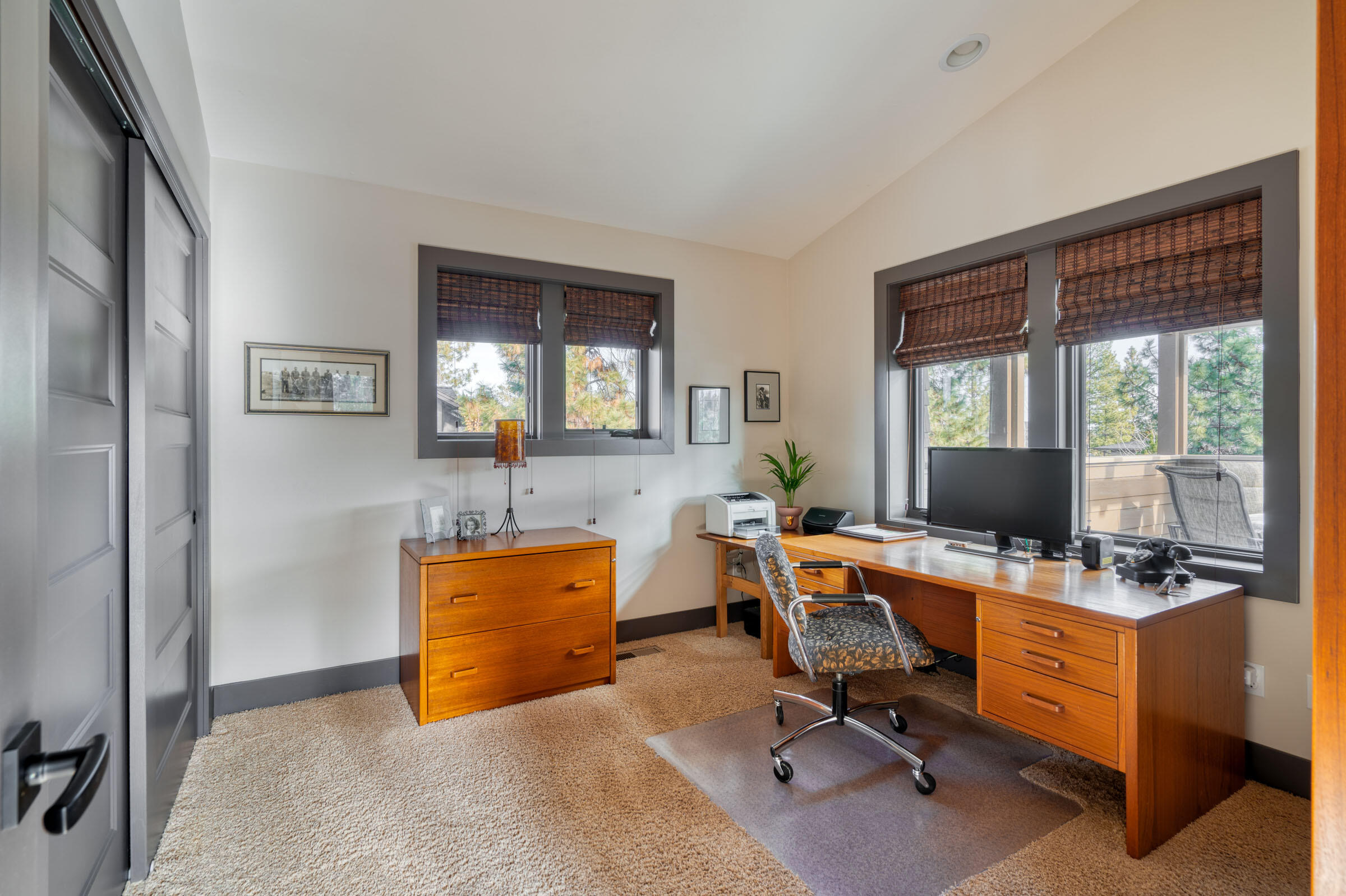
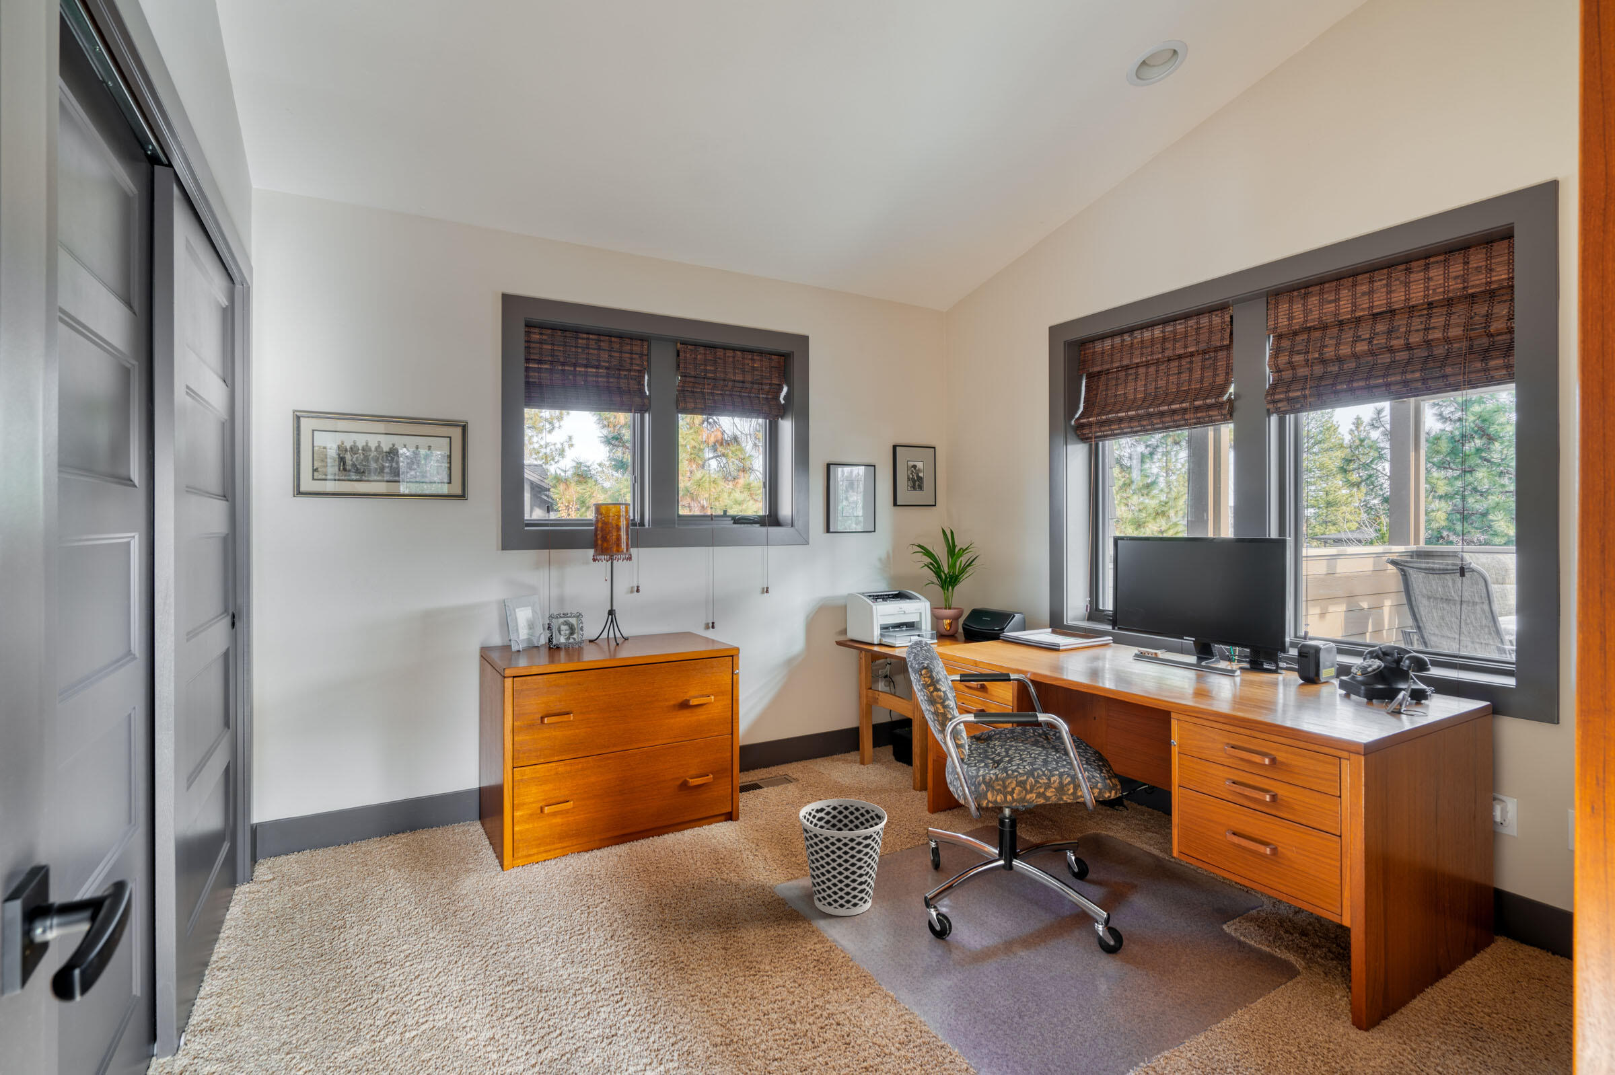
+ wastebasket [798,799,888,917]
